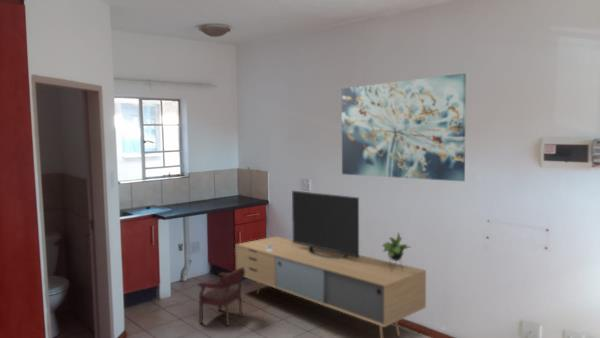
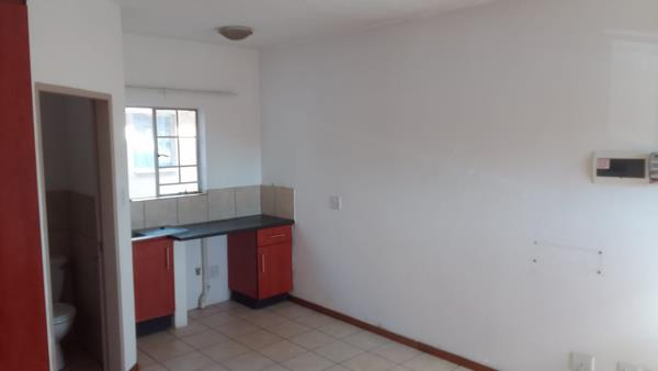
- wall art [341,72,467,182]
- stool [197,267,245,327]
- media console [234,190,427,338]
